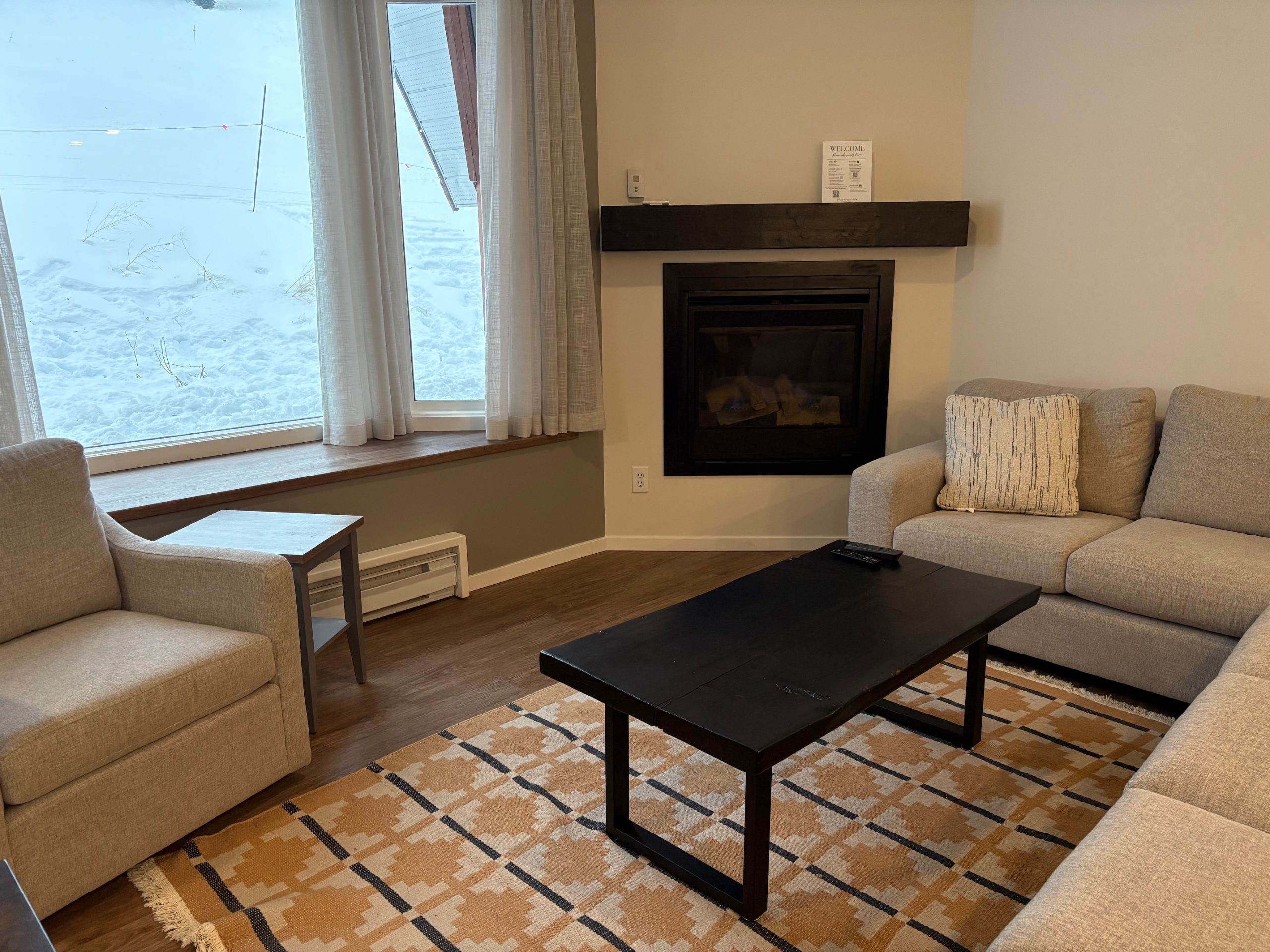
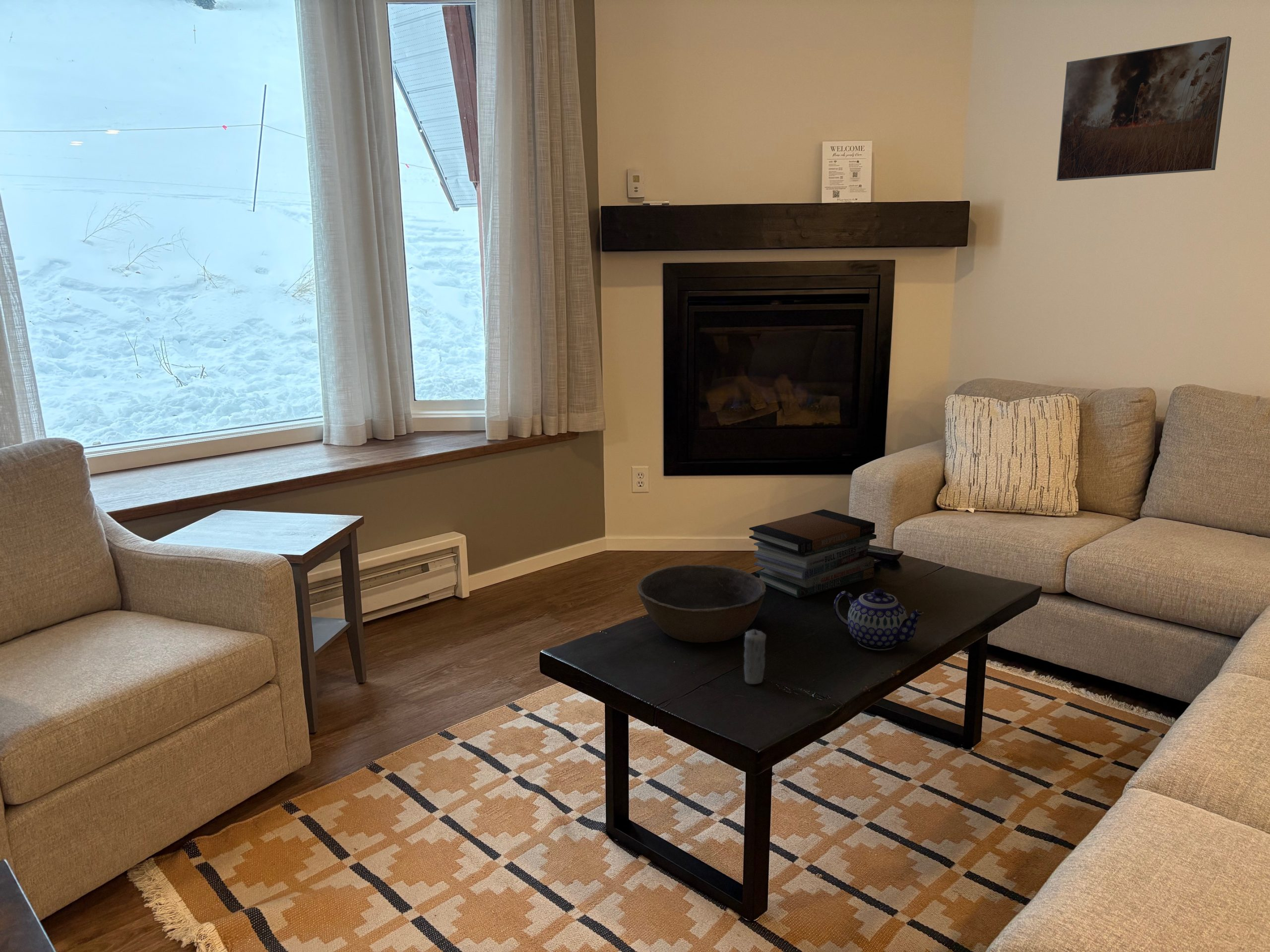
+ teapot [833,588,924,651]
+ candle [744,624,766,685]
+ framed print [1056,36,1232,181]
+ book stack [749,509,877,598]
+ bowl [636,564,767,643]
